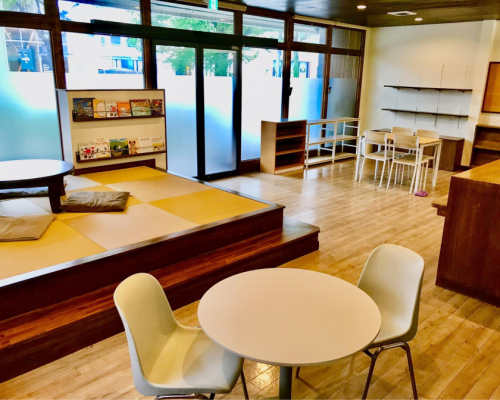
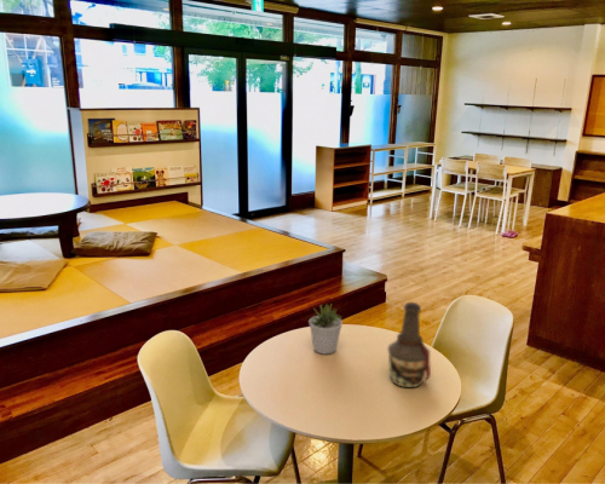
+ bottle [386,301,432,388]
+ potted plant [309,304,344,356]
